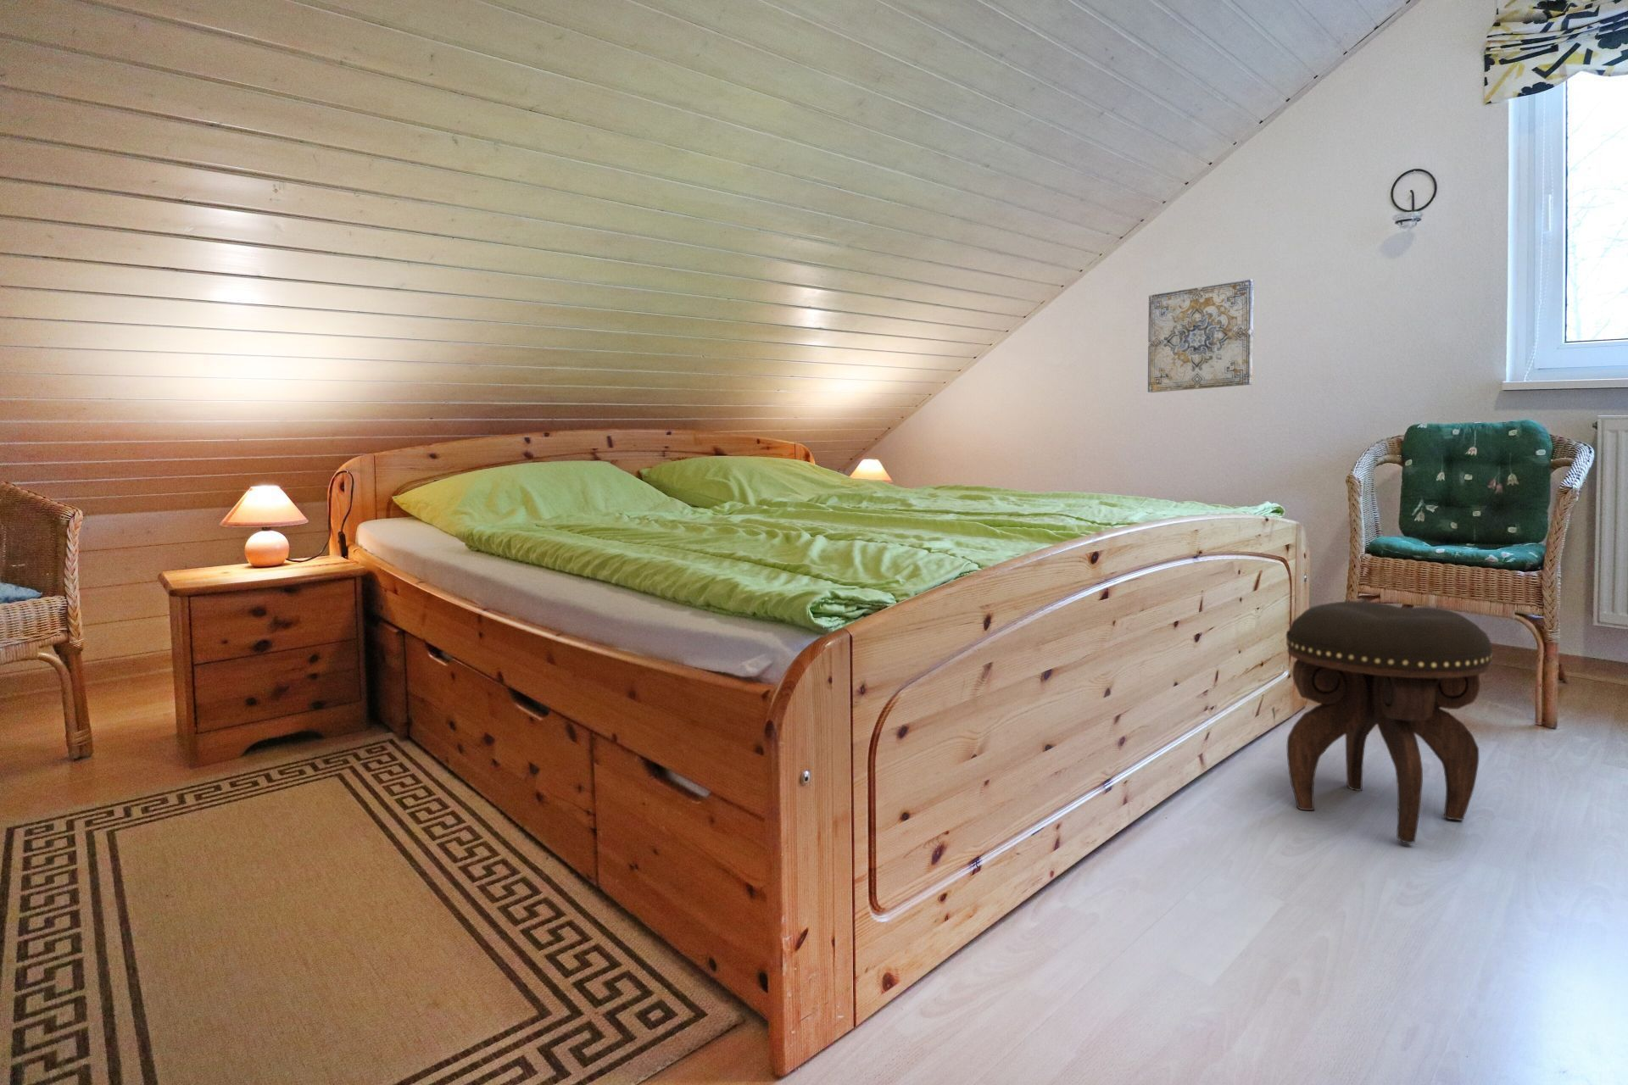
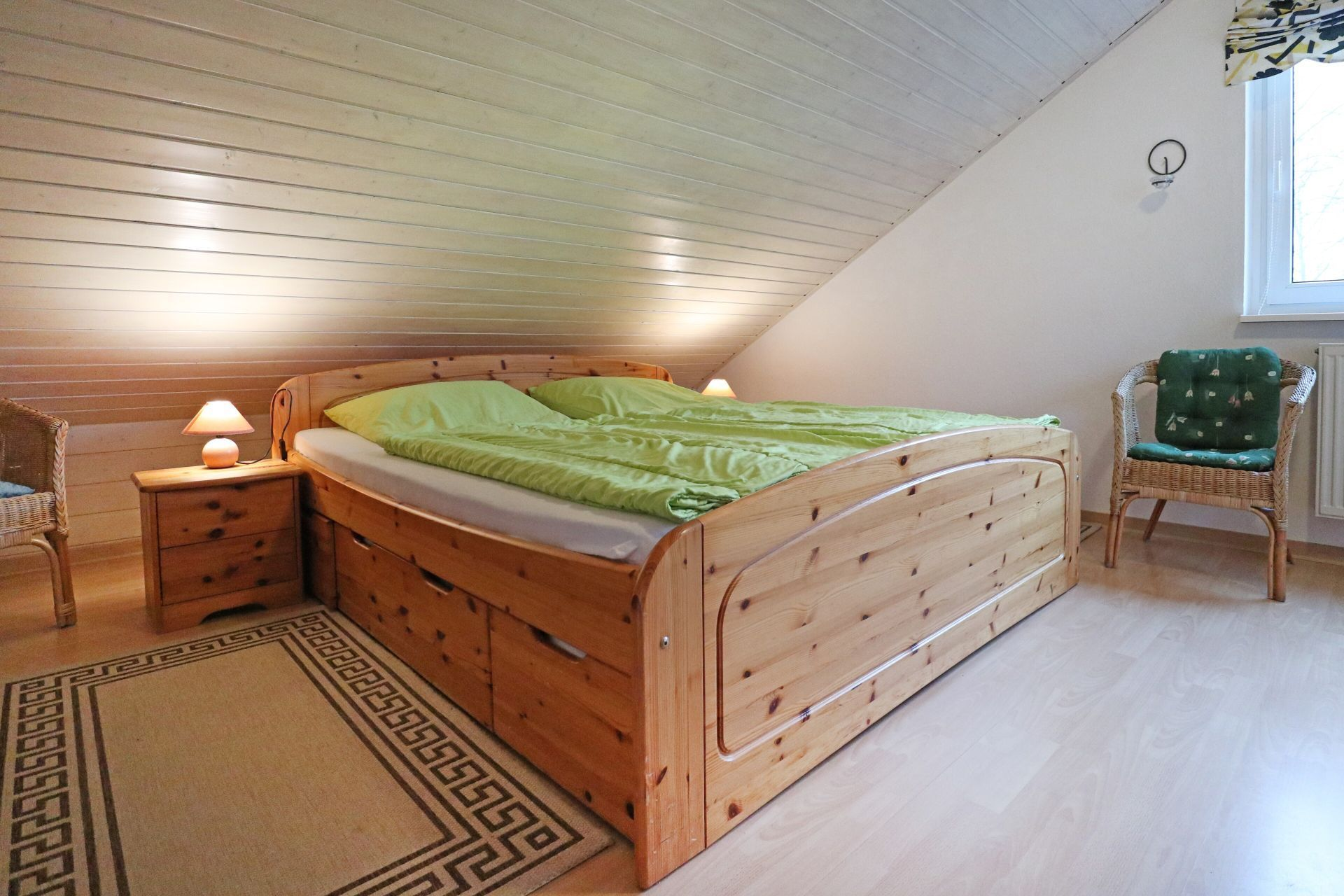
- footstool [1285,601,1494,844]
- wall art [1147,279,1255,394]
